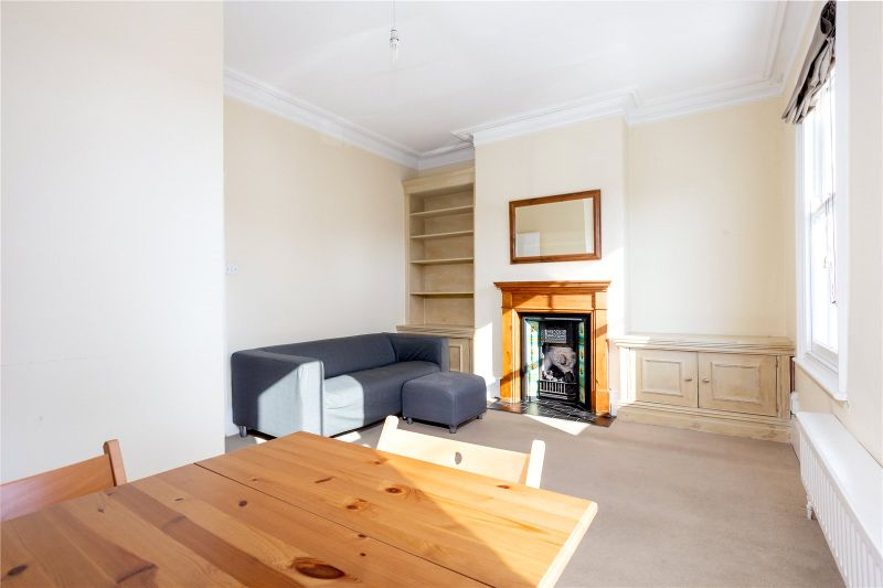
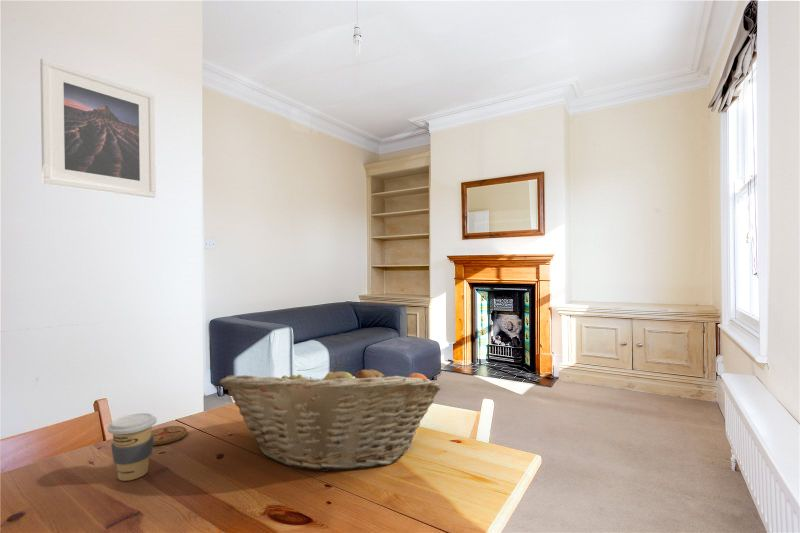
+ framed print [39,57,157,199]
+ coaster [151,425,188,446]
+ fruit basket [218,359,442,473]
+ coffee cup [107,412,158,482]
